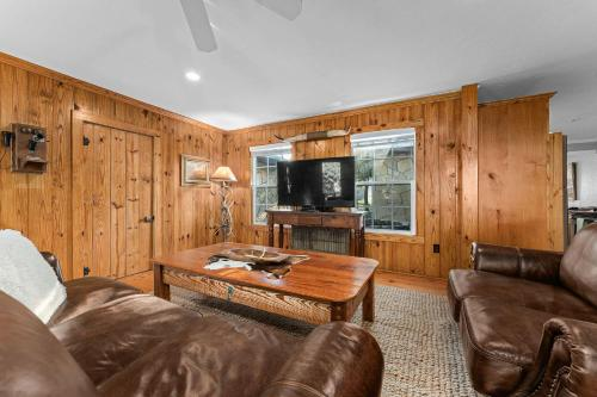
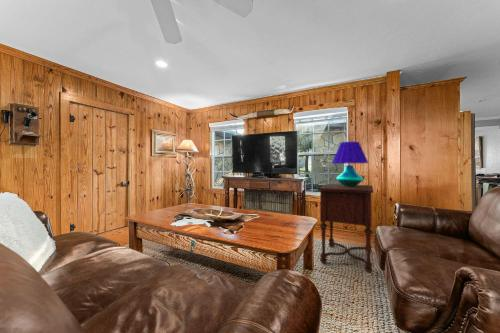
+ side table [317,183,374,273]
+ table lamp [331,140,369,186]
